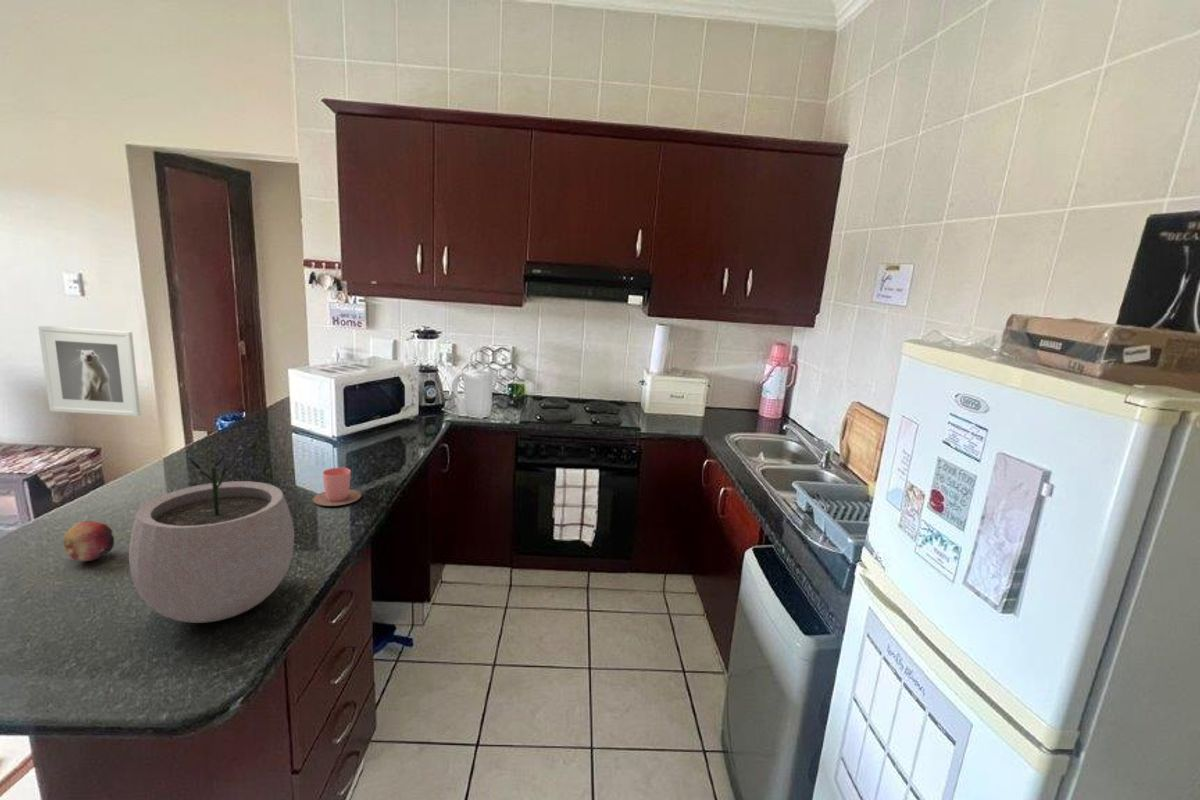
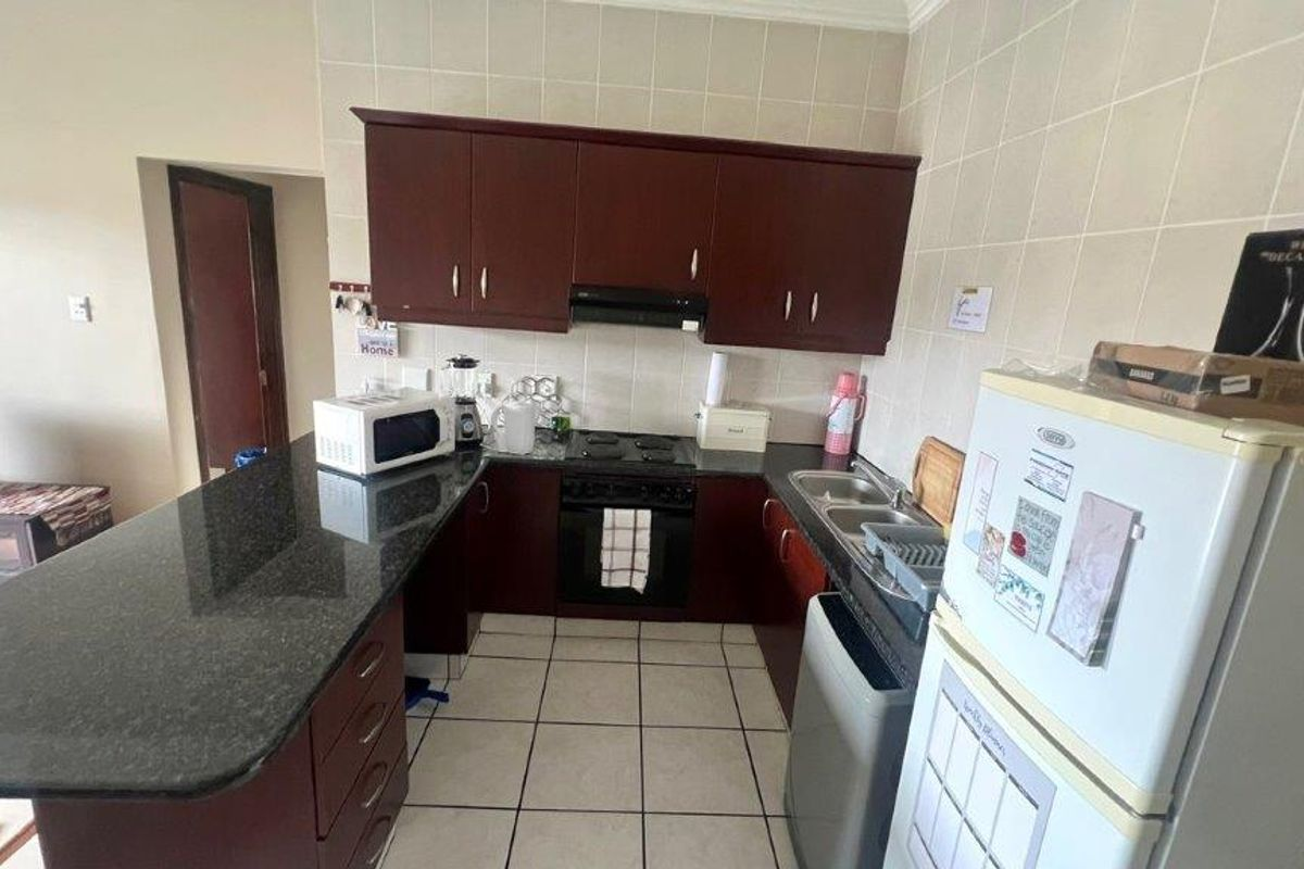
- cup [312,467,362,507]
- fruit [62,520,115,562]
- plant pot [128,453,295,624]
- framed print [37,325,142,417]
